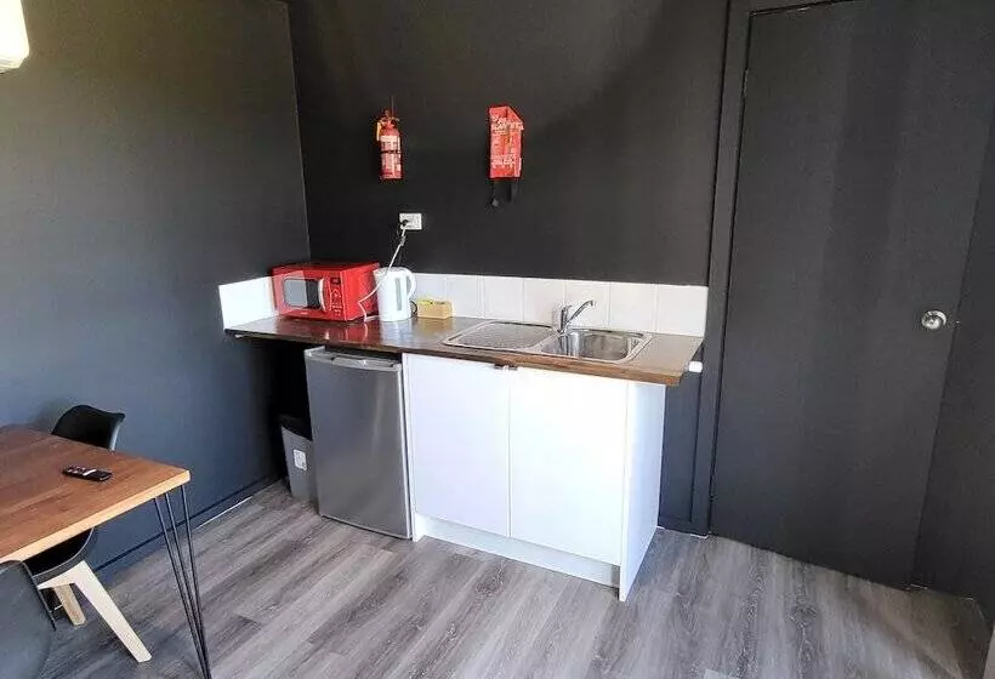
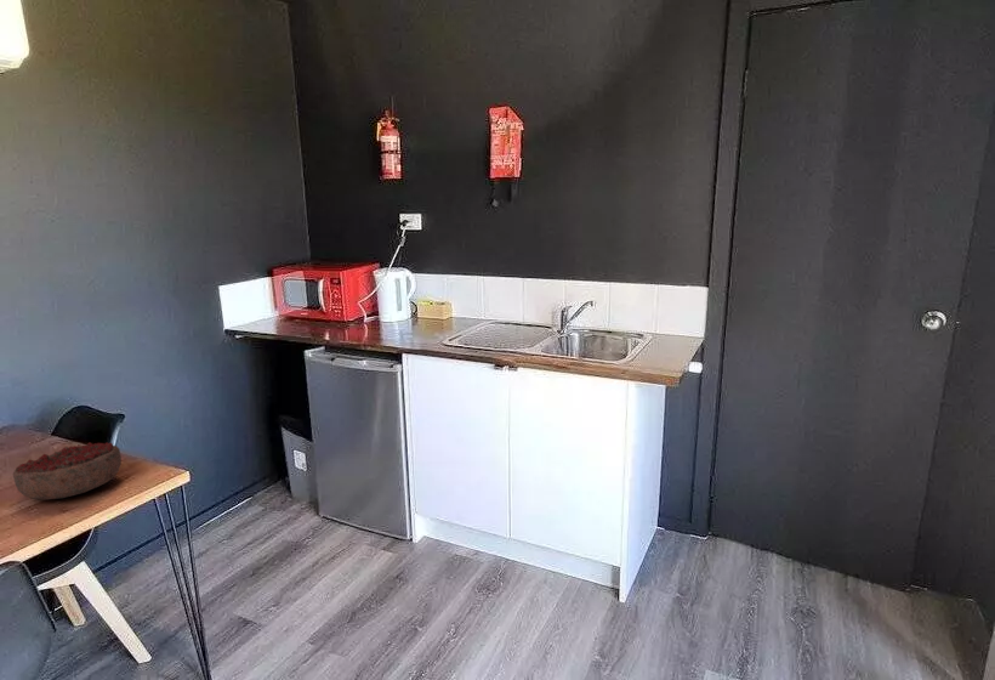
+ decorative bowl [12,442,123,500]
